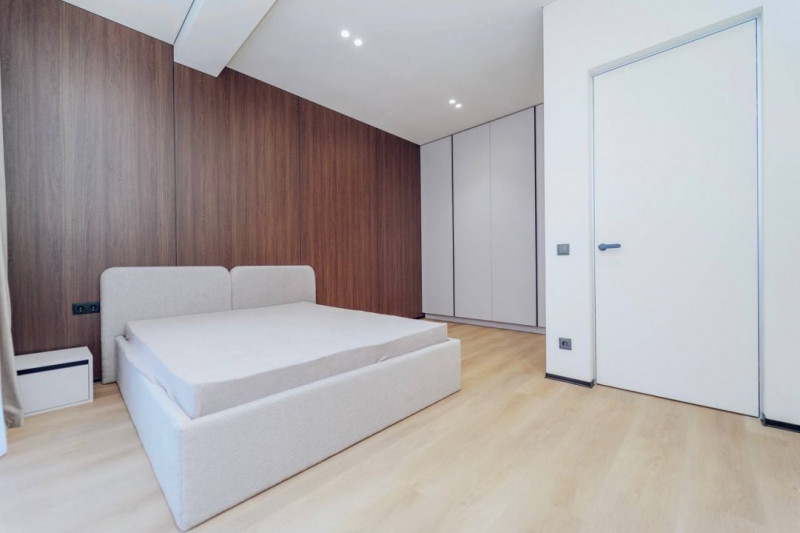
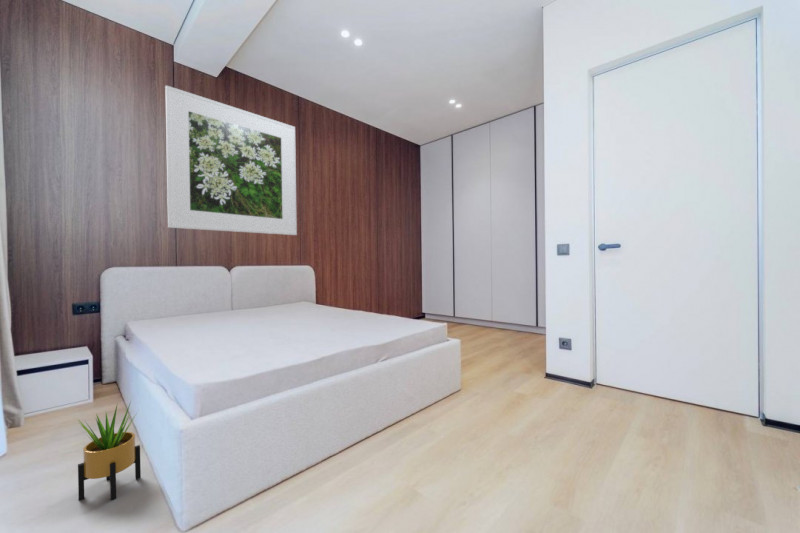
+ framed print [164,84,298,236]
+ potted plant [77,398,142,502]
